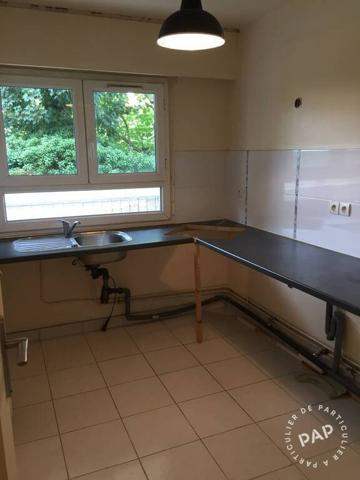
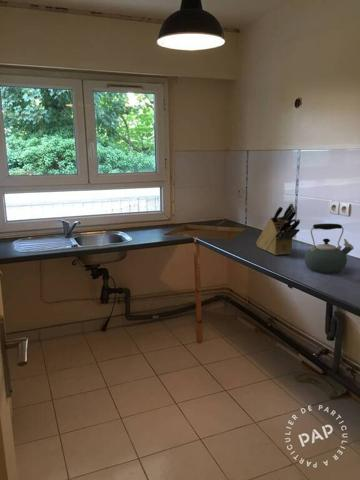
+ kettle [304,223,355,274]
+ knife block [255,203,301,256]
